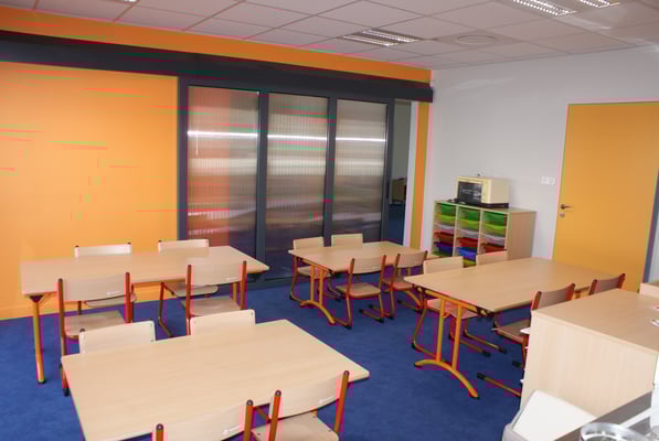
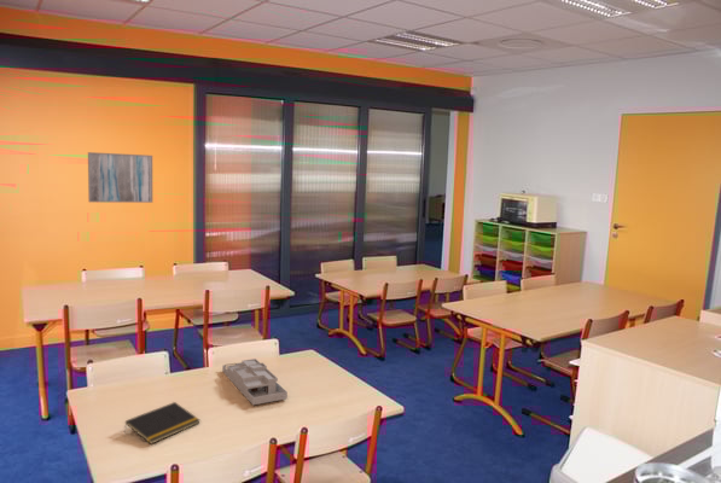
+ notepad [123,401,200,446]
+ wall art [87,151,153,204]
+ desk organizer [221,357,289,406]
